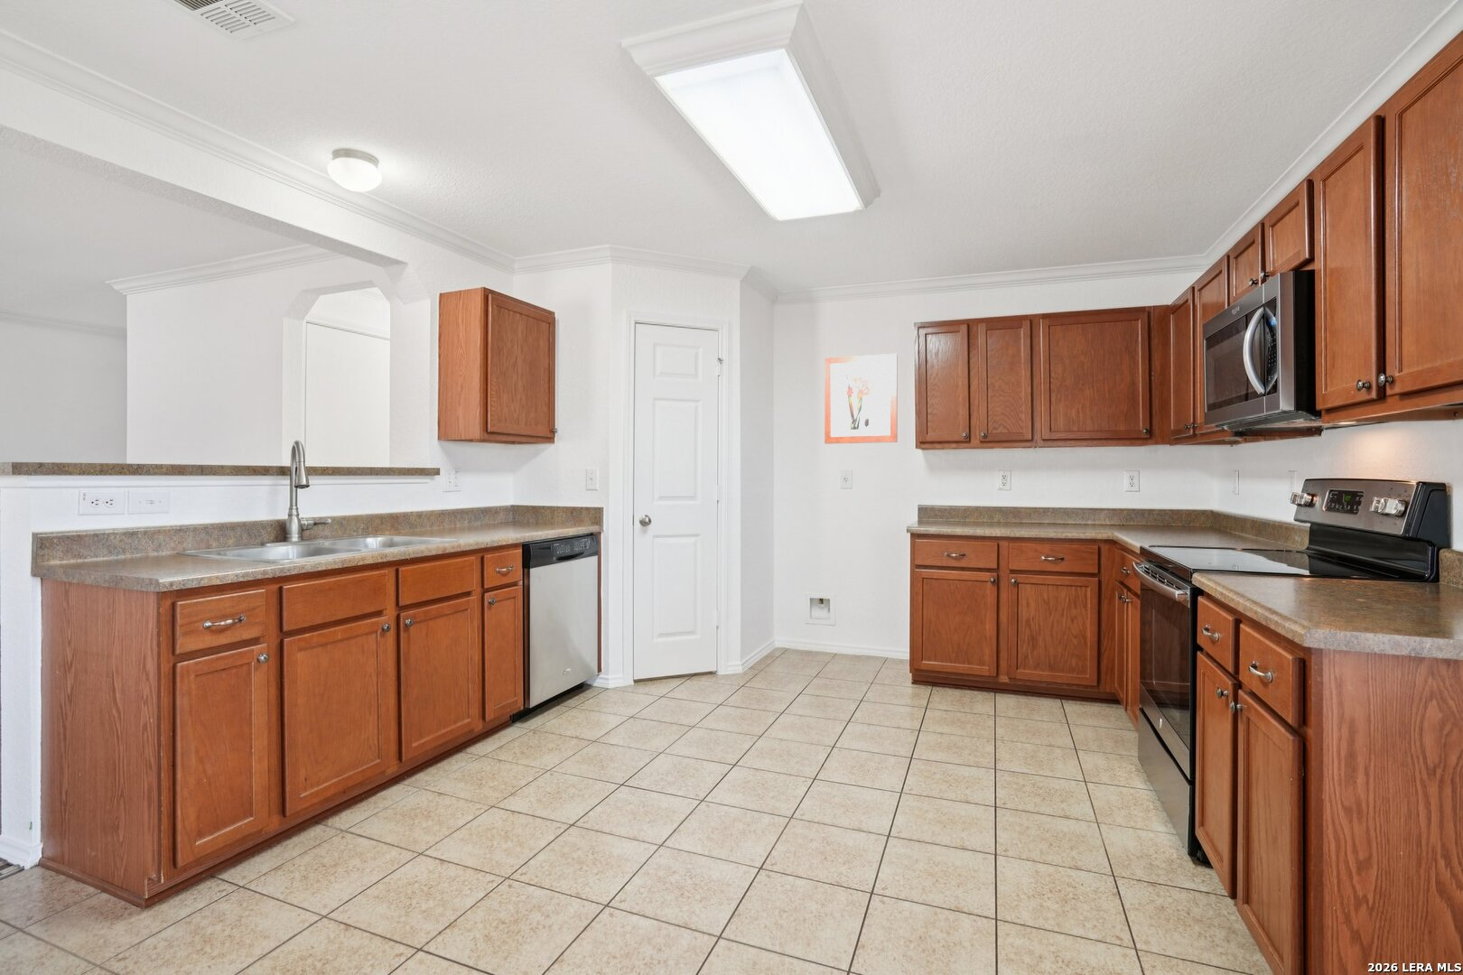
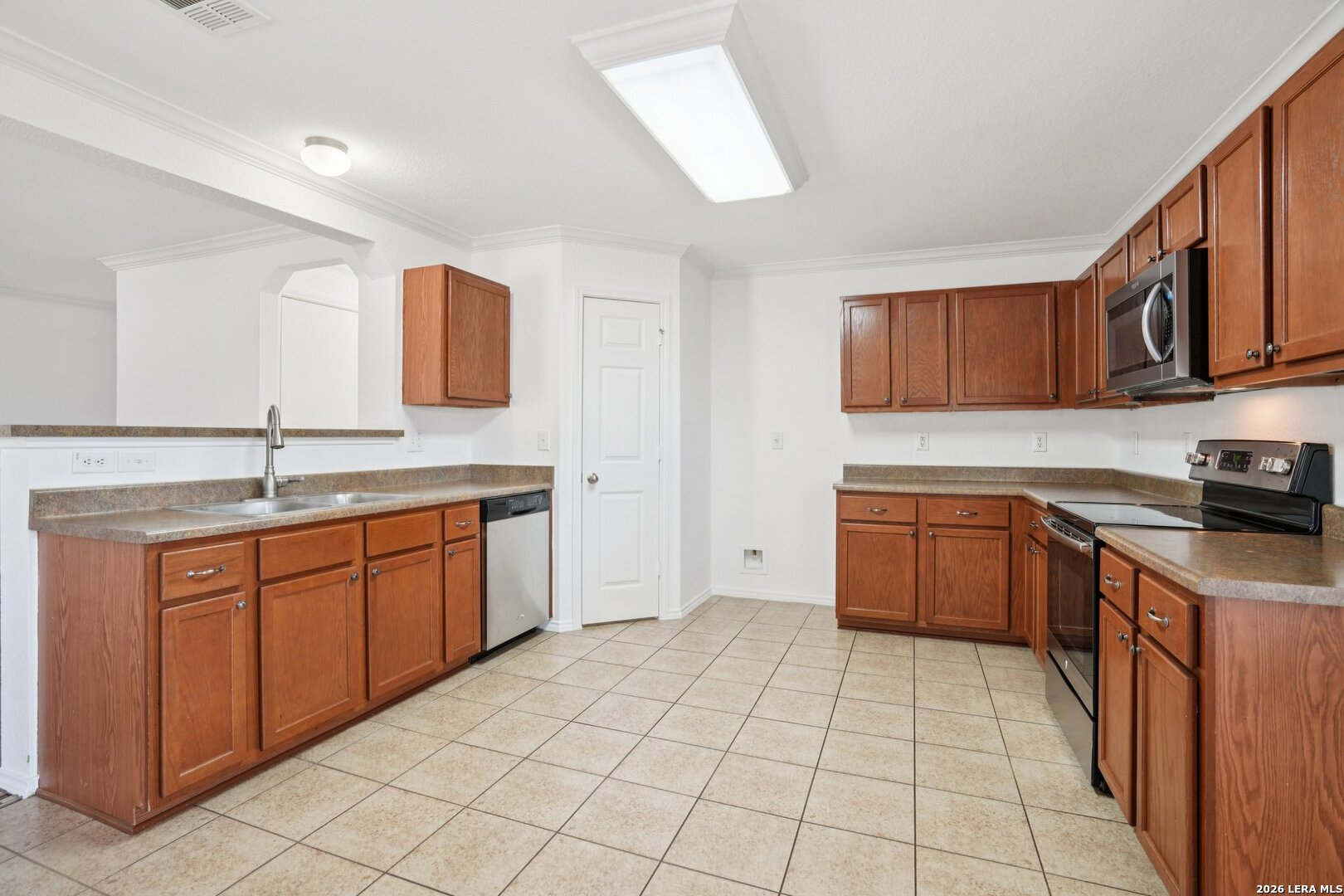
- wall art [824,353,898,444]
